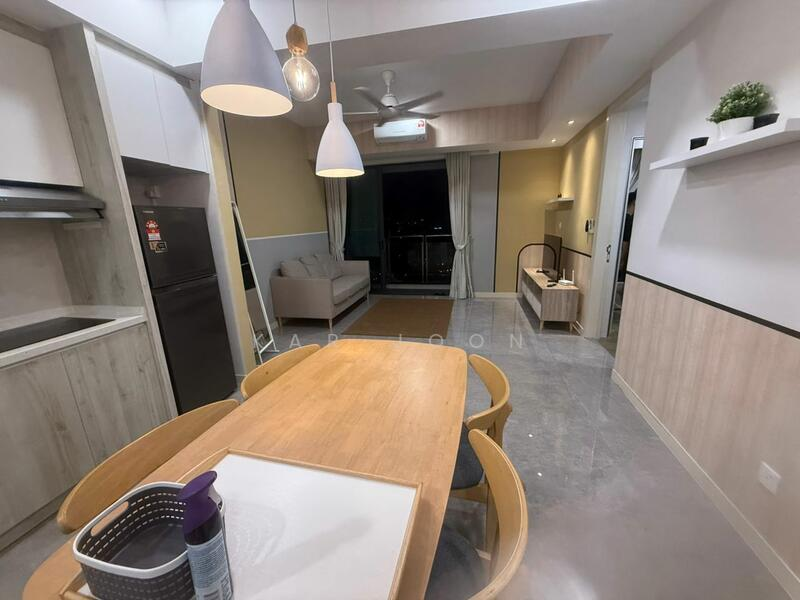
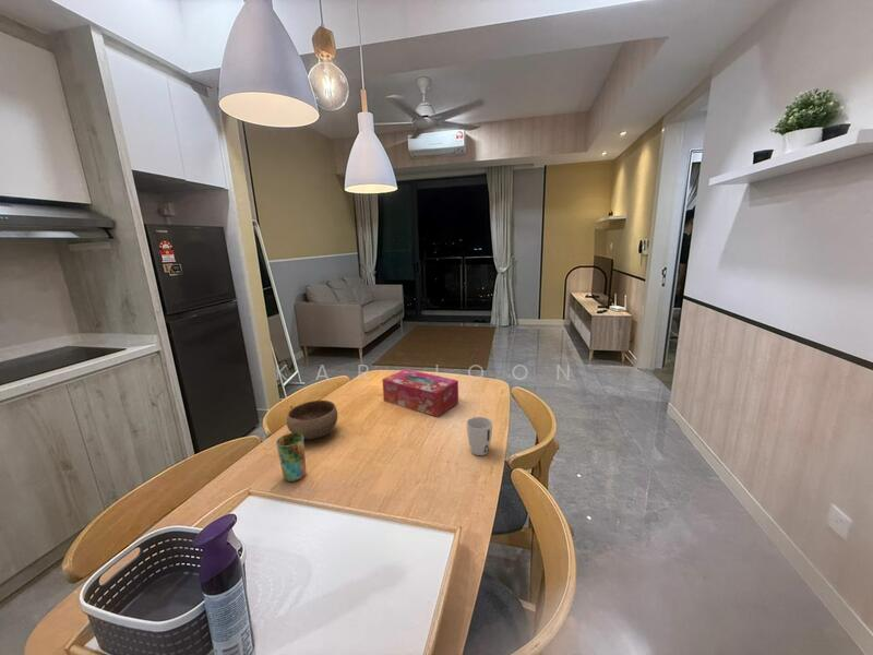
+ cup [466,416,493,456]
+ tissue box [381,368,459,418]
+ cup [275,432,307,483]
+ bowl [286,400,339,440]
